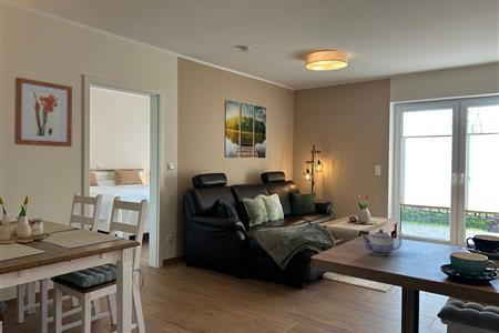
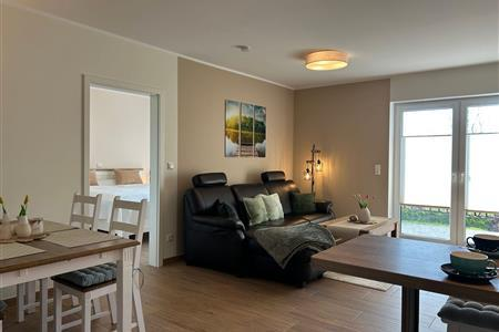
- teapot [360,228,403,256]
- wall art [13,77,73,148]
